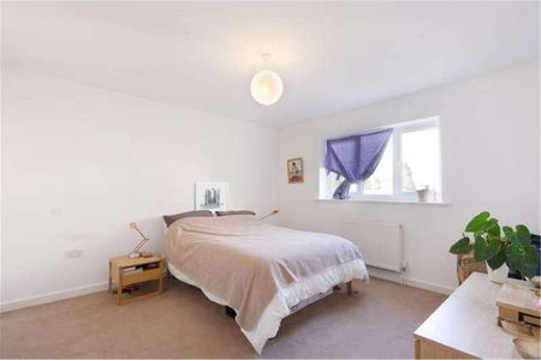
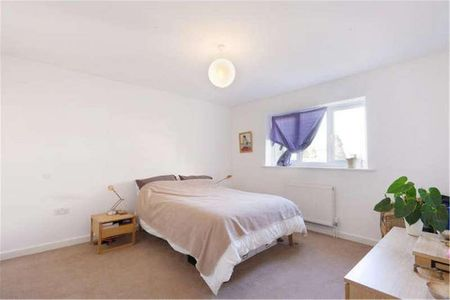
- wall art [194,182,230,215]
